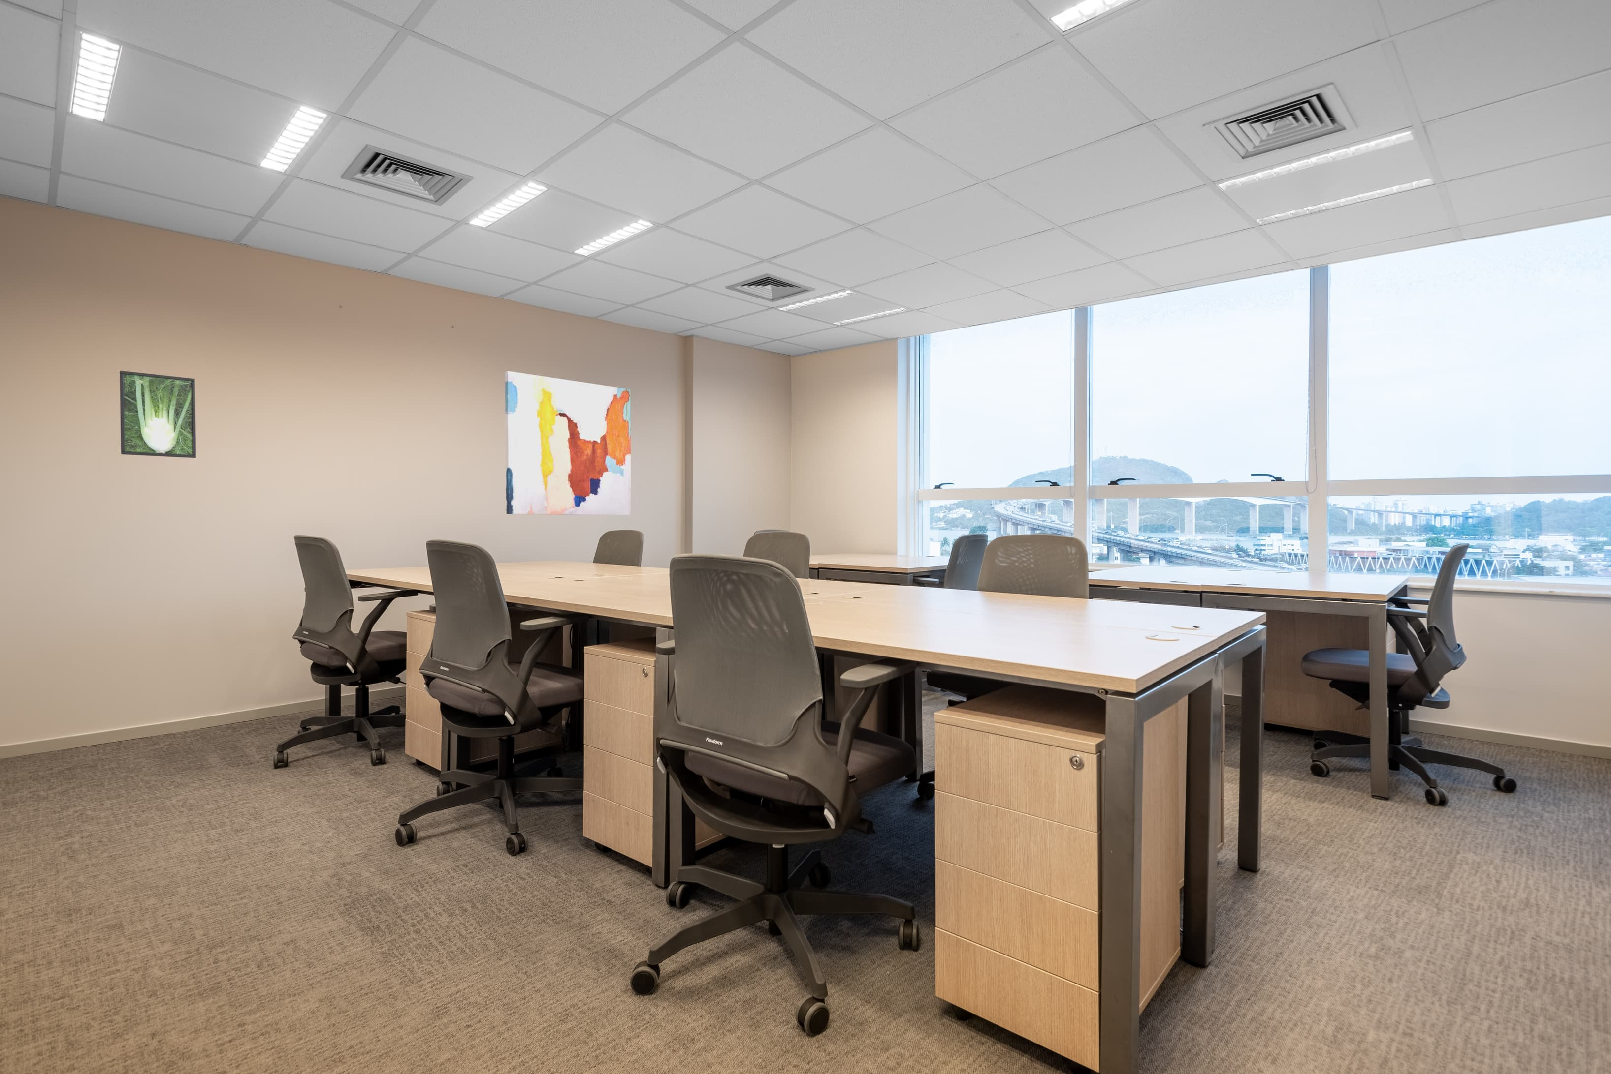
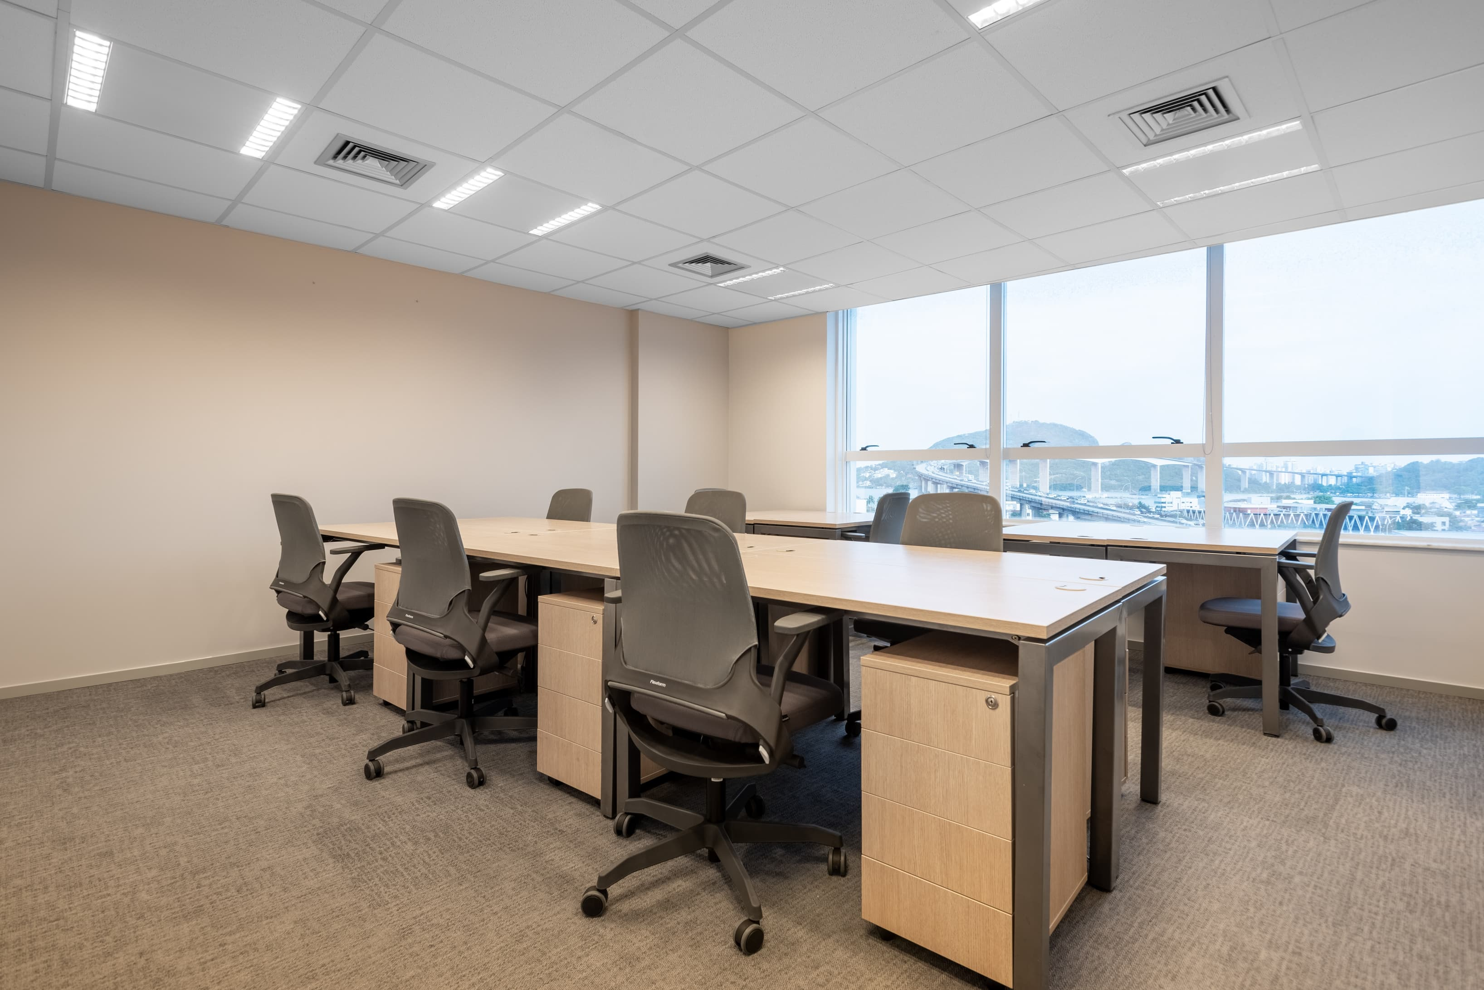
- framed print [119,370,197,458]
- wall art [505,370,632,515]
